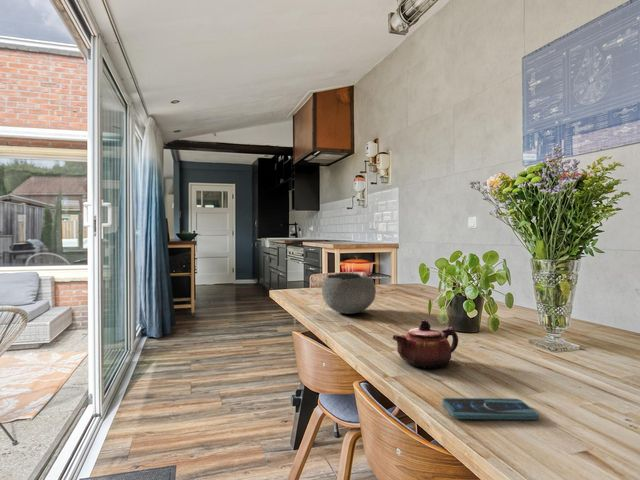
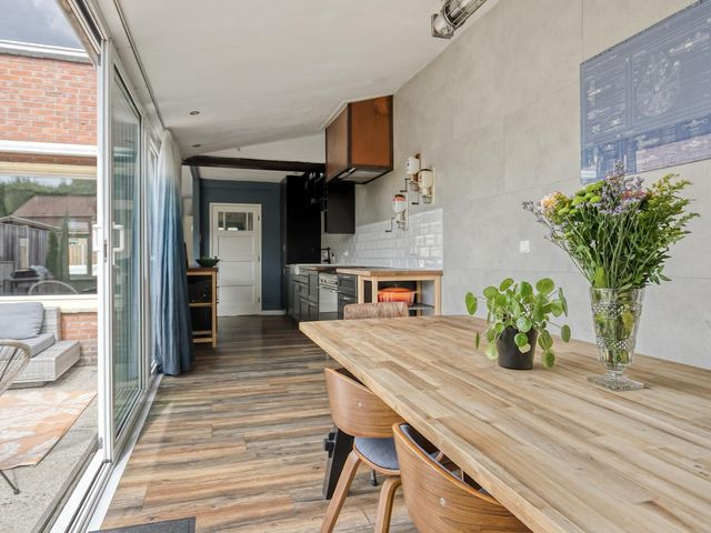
- teapot [392,319,459,369]
- smartphone [442,397,539,420]
- bowl [321,272,377,315]
